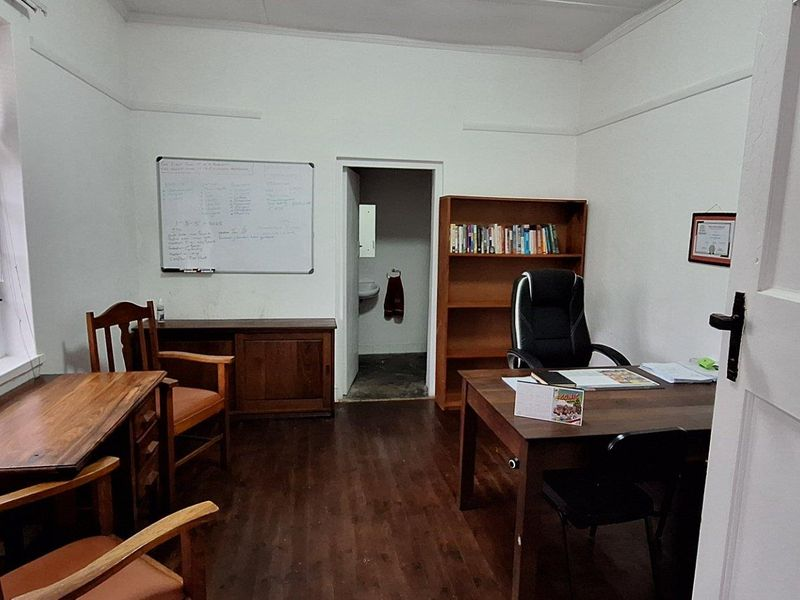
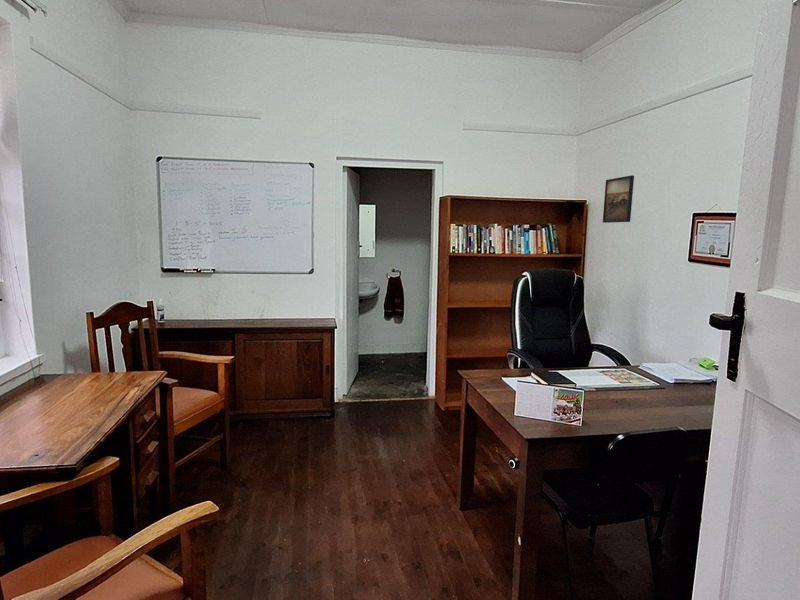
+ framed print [602,174,635,224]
